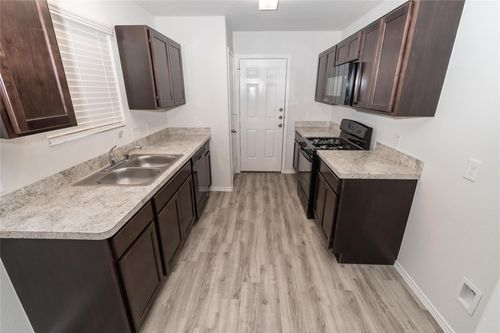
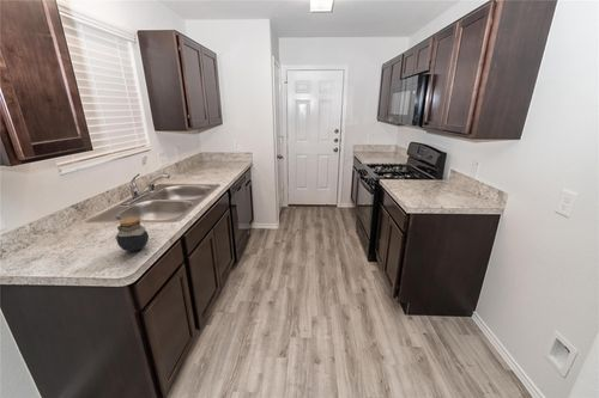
+ jar [114,216,150,252]
